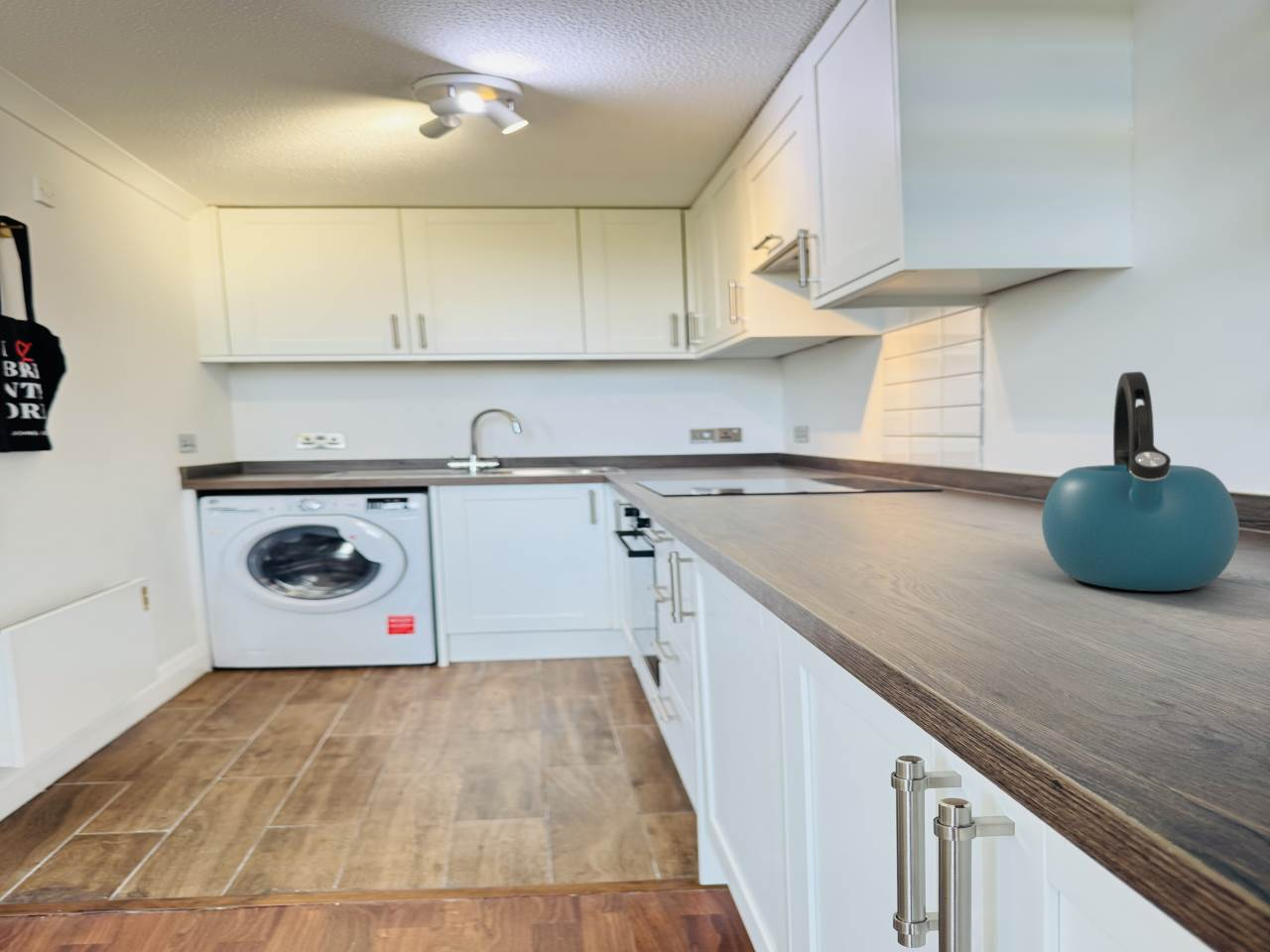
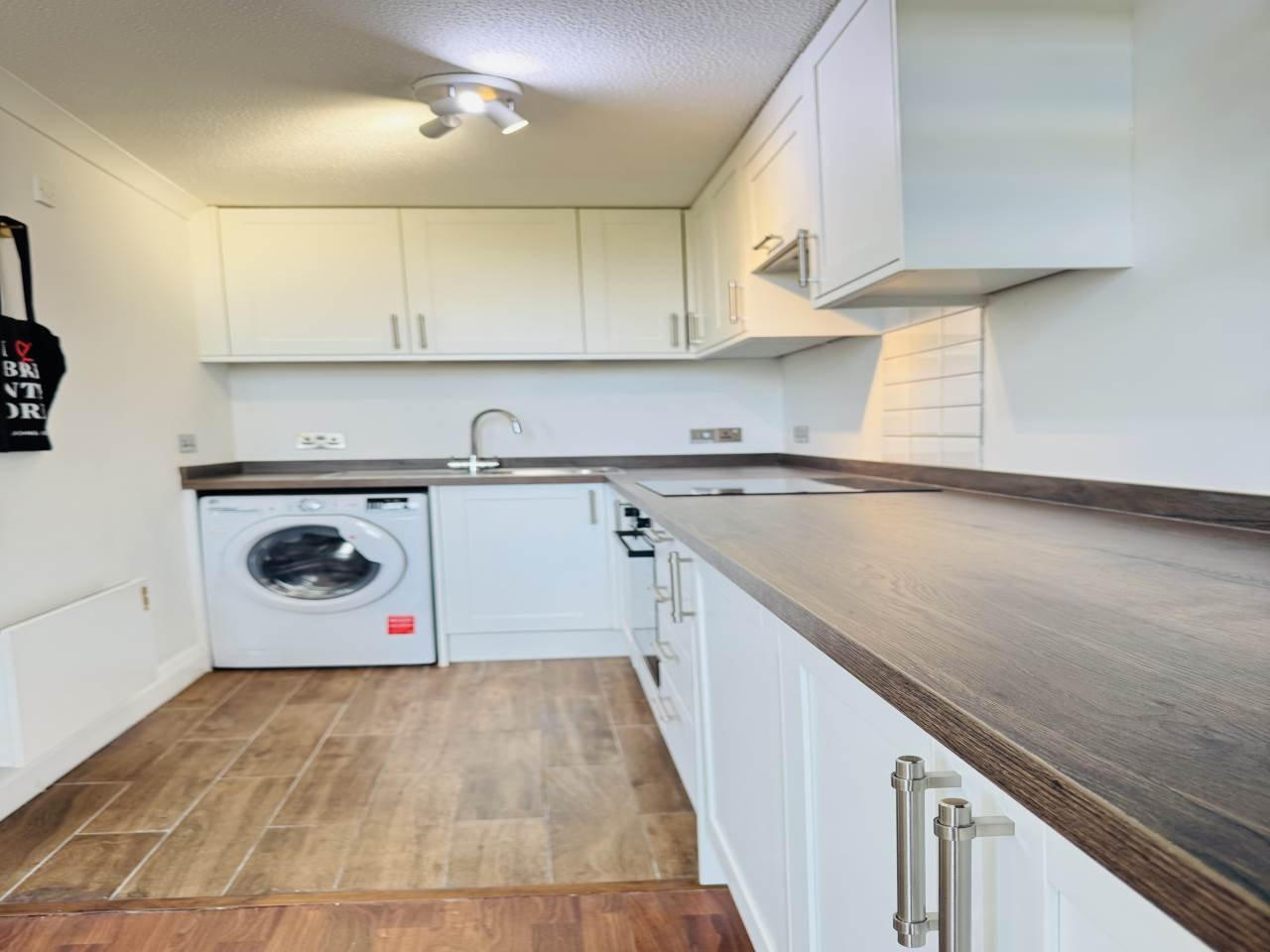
- kettle [1041,371,1240,592]
